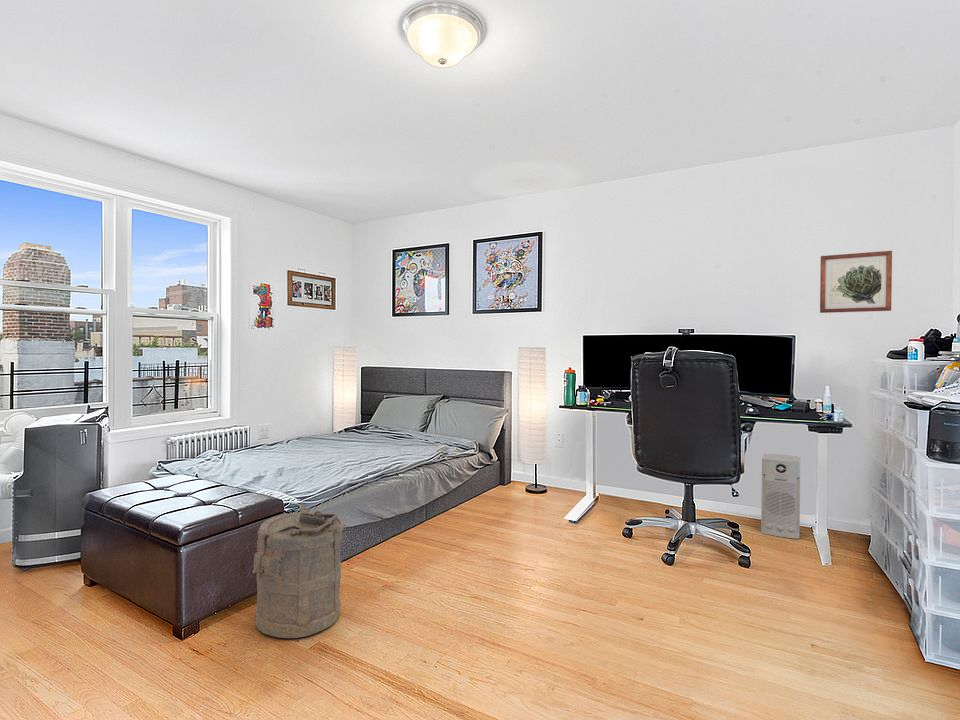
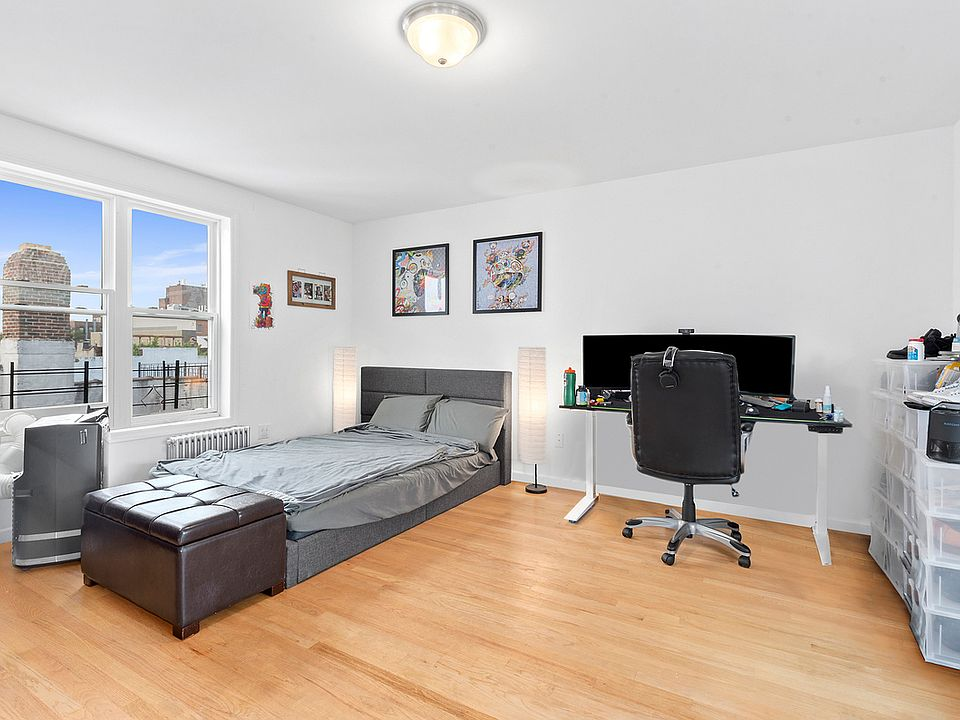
- laundry hamper [252,507,346,639]
- wall art [819,250,893,314]
- air purifier [760,453,801,540]
